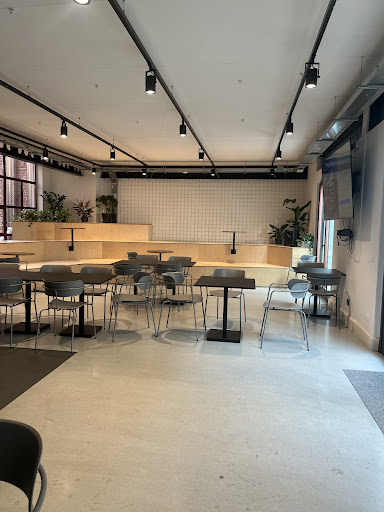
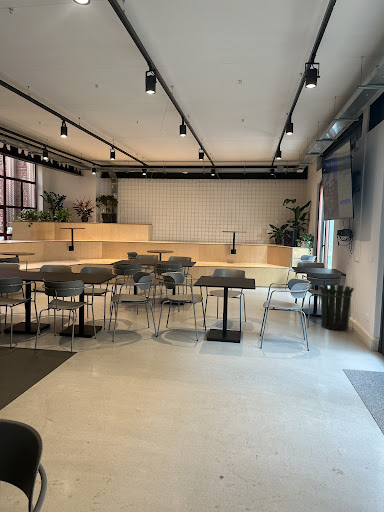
+ waste bin [318,284,355,331]
